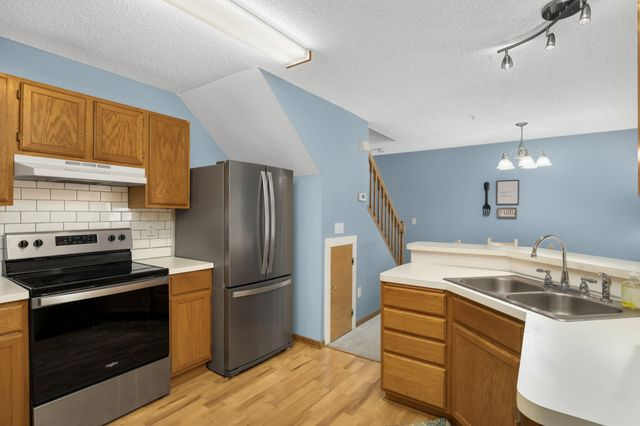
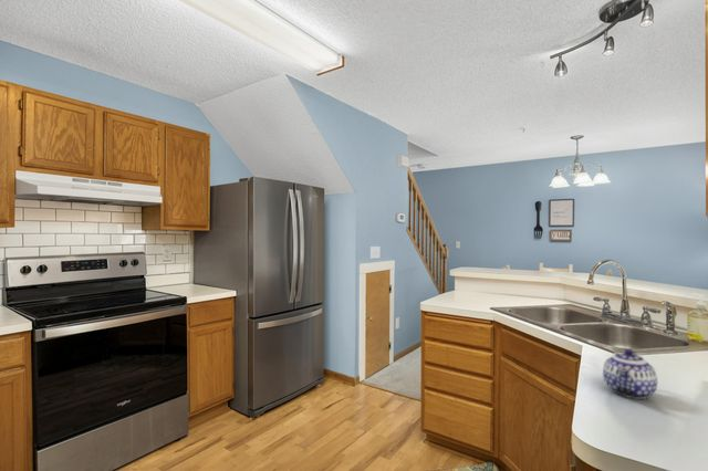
+ teapot [602,348,658,400]
